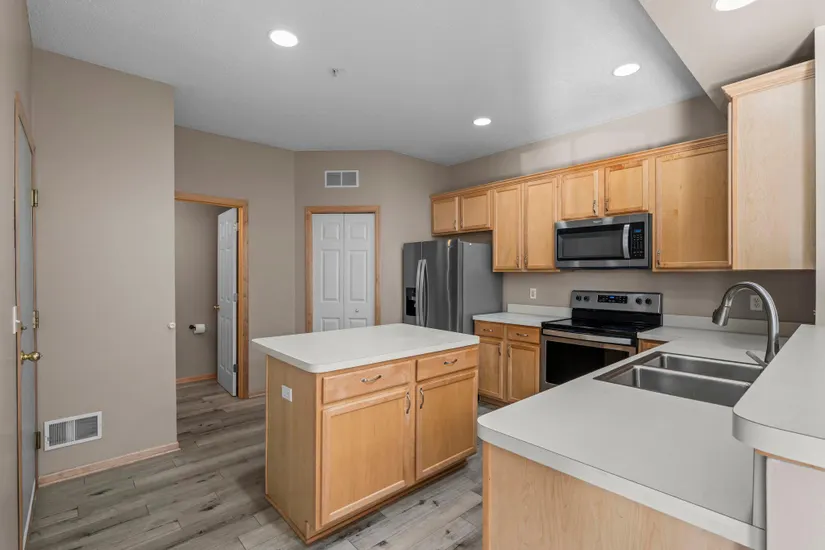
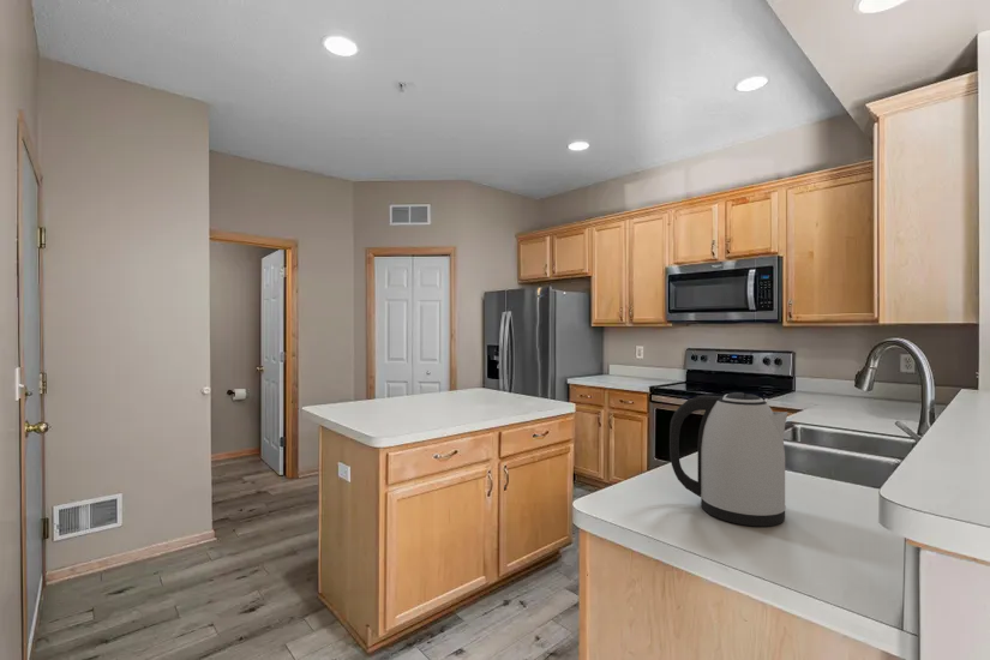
+ kettle [668,391,788,528]
